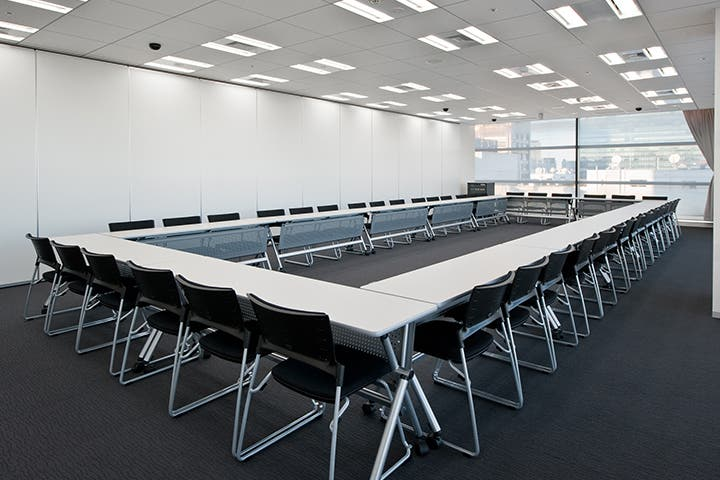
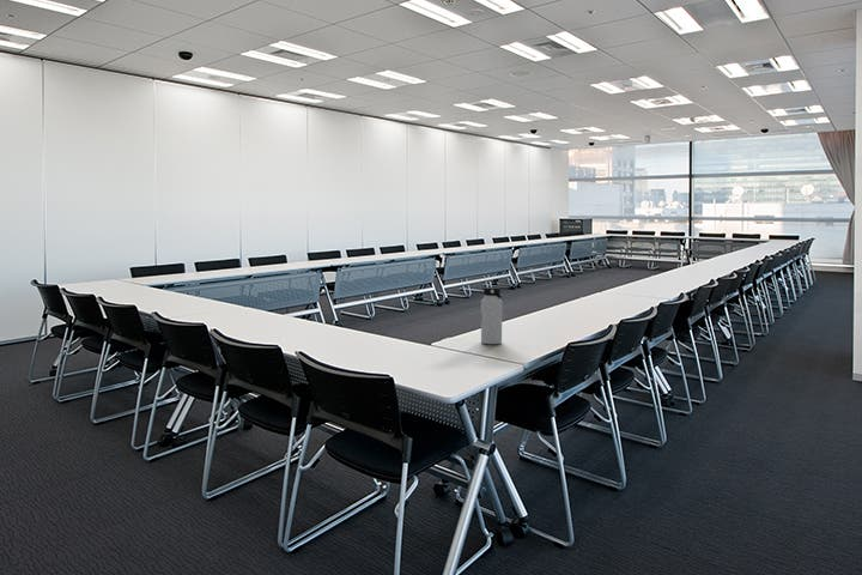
+ water bottle [480,286,503,345]
